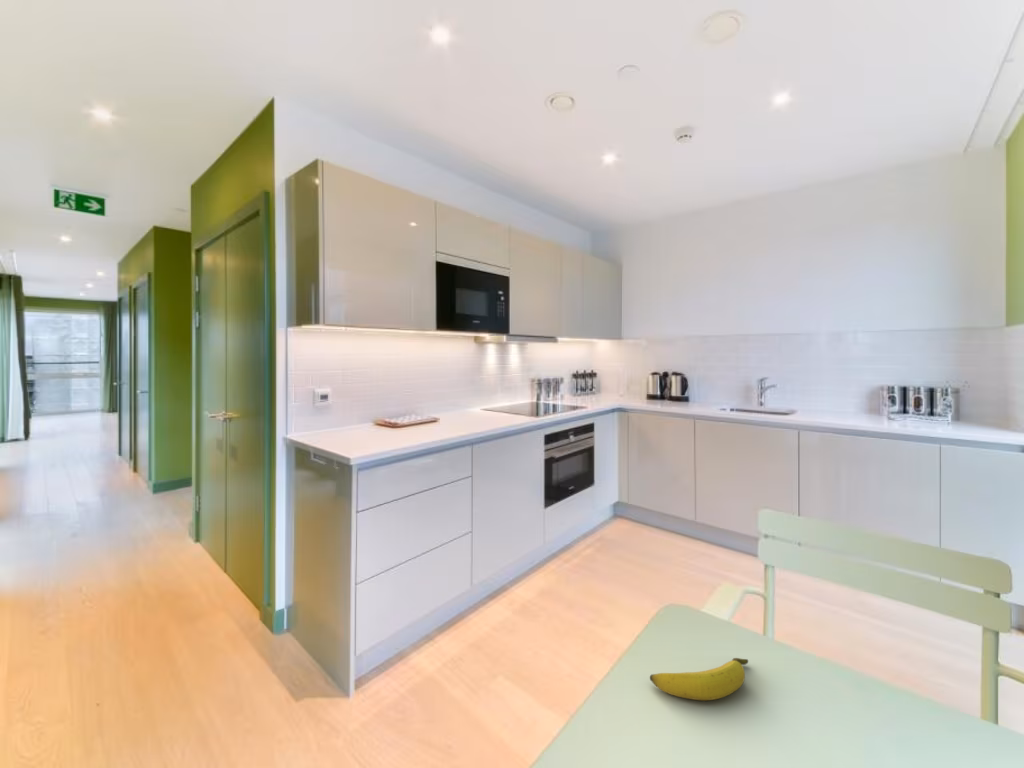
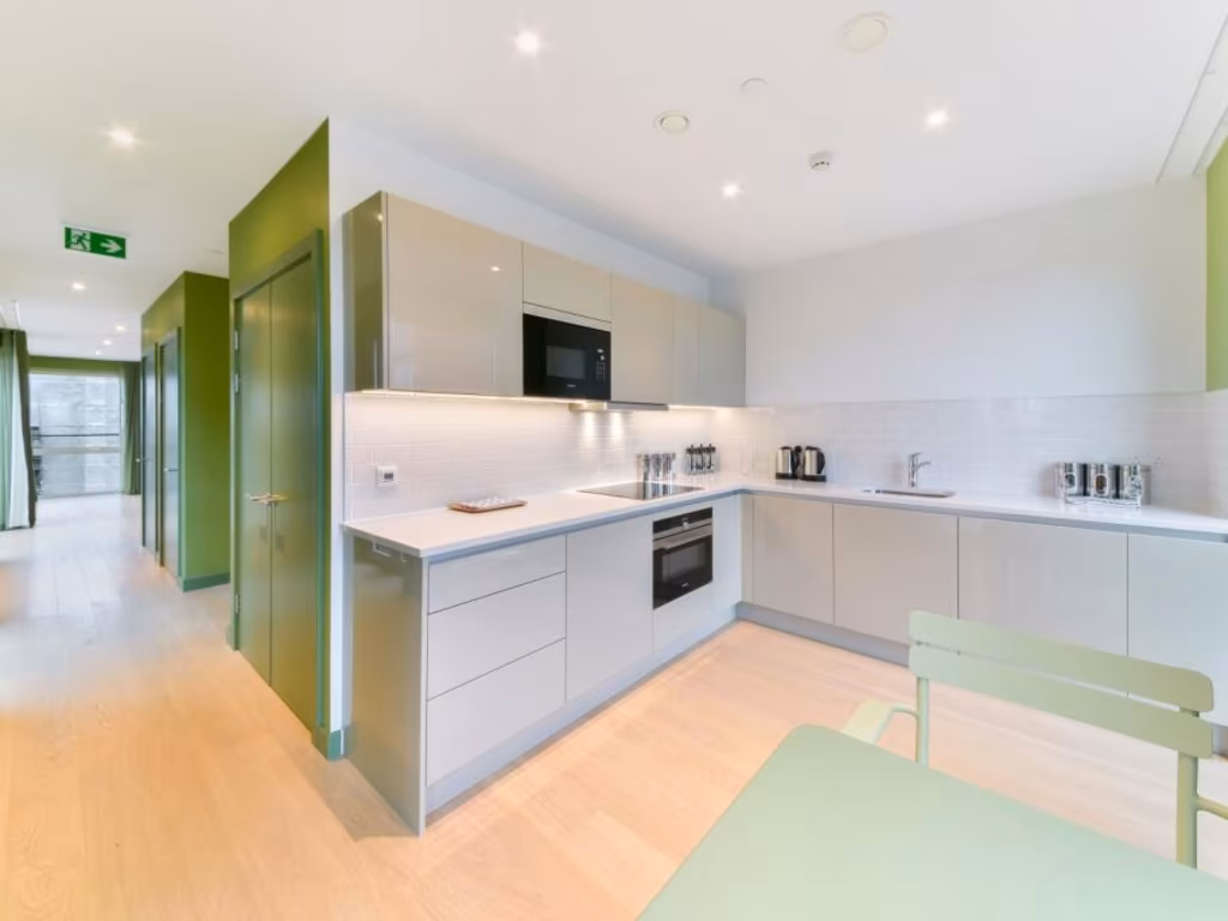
- banana [649,657,749,701]
